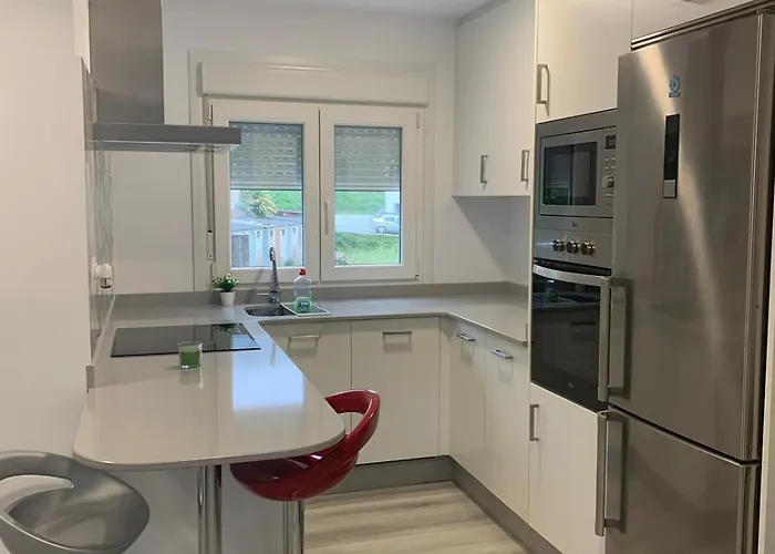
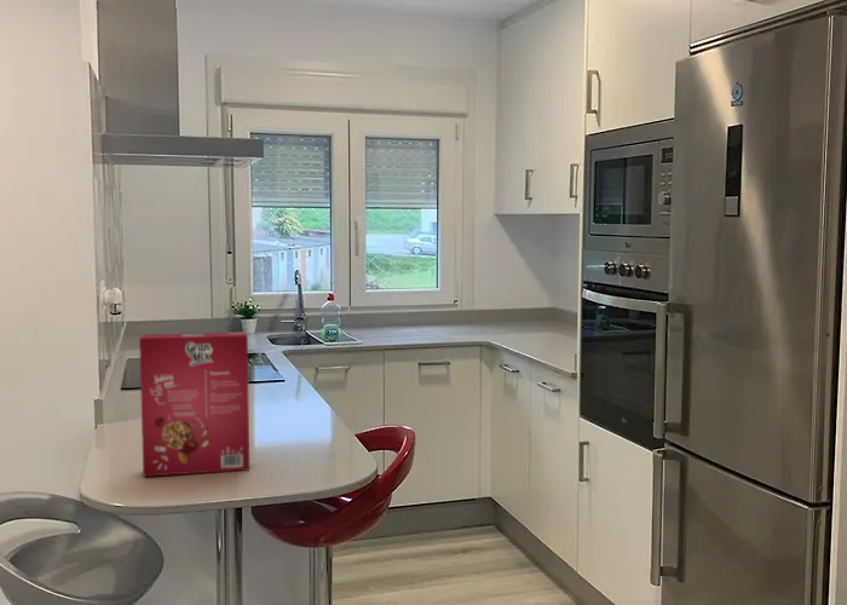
+ cereal box [138,332,250,478]
